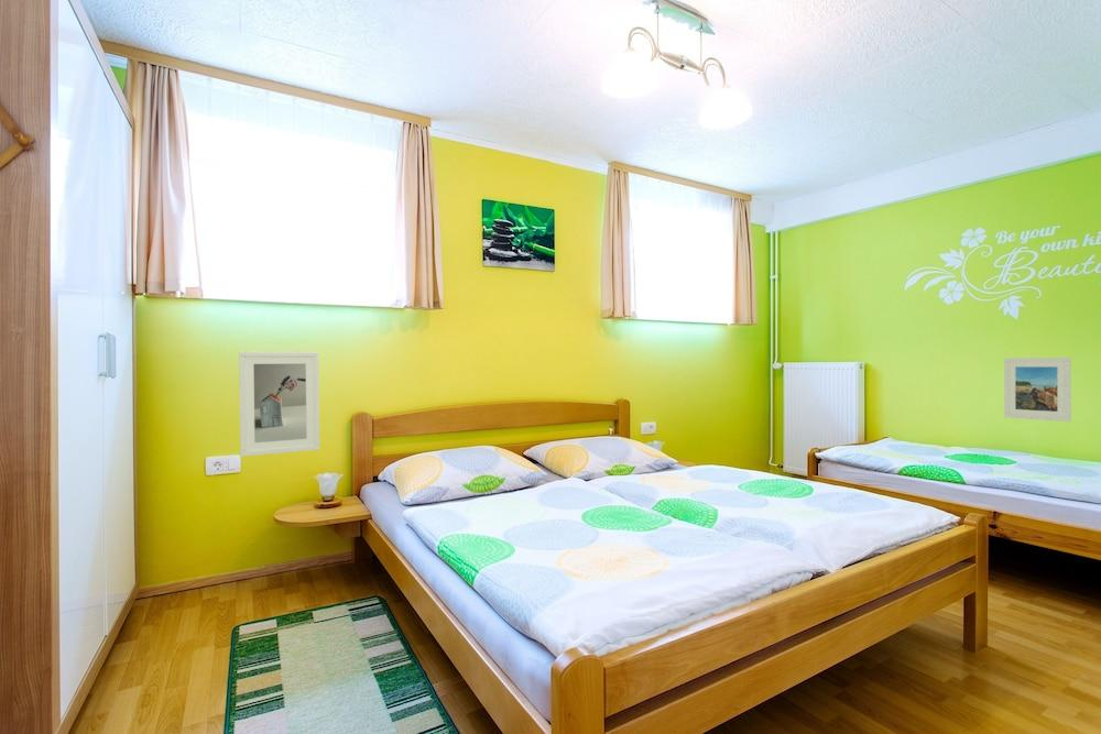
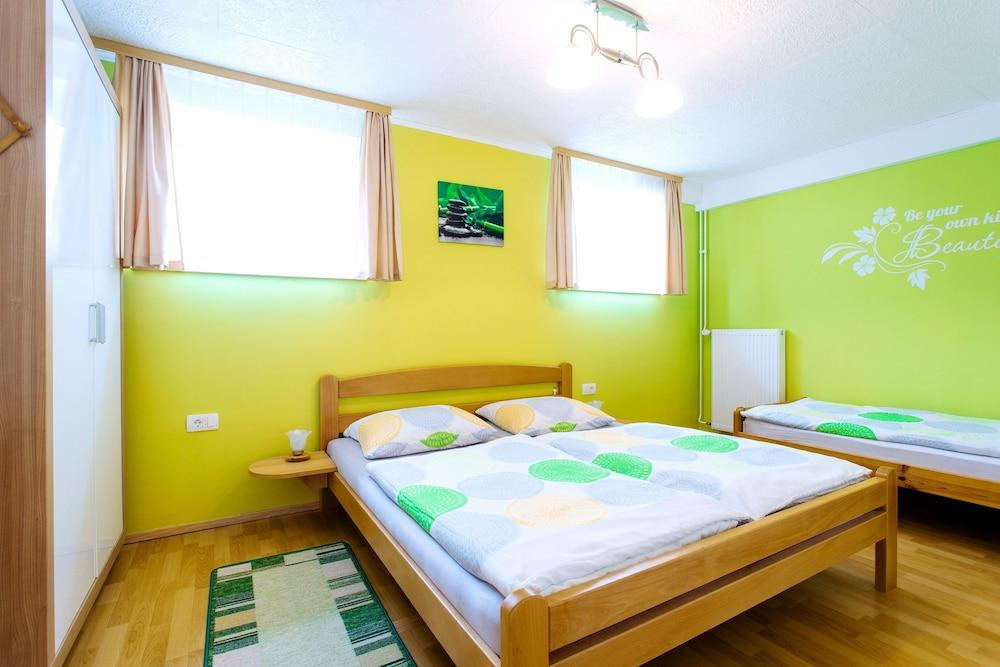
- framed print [238,350,320,458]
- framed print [1003,357,1072,423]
